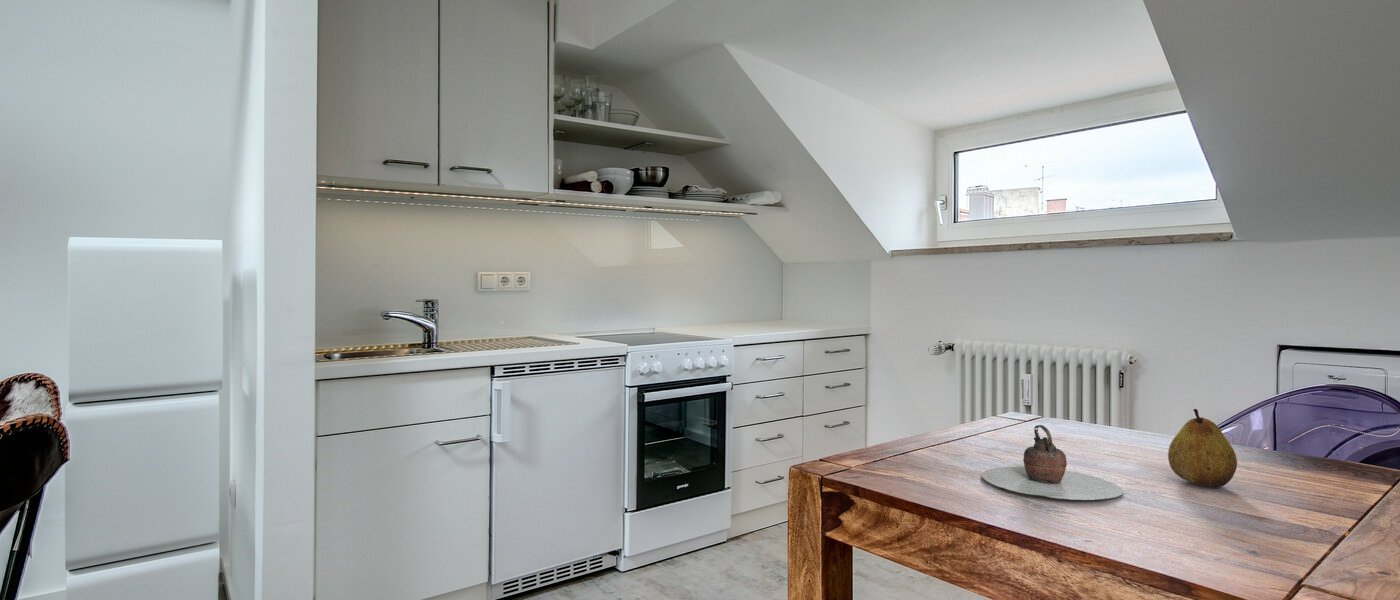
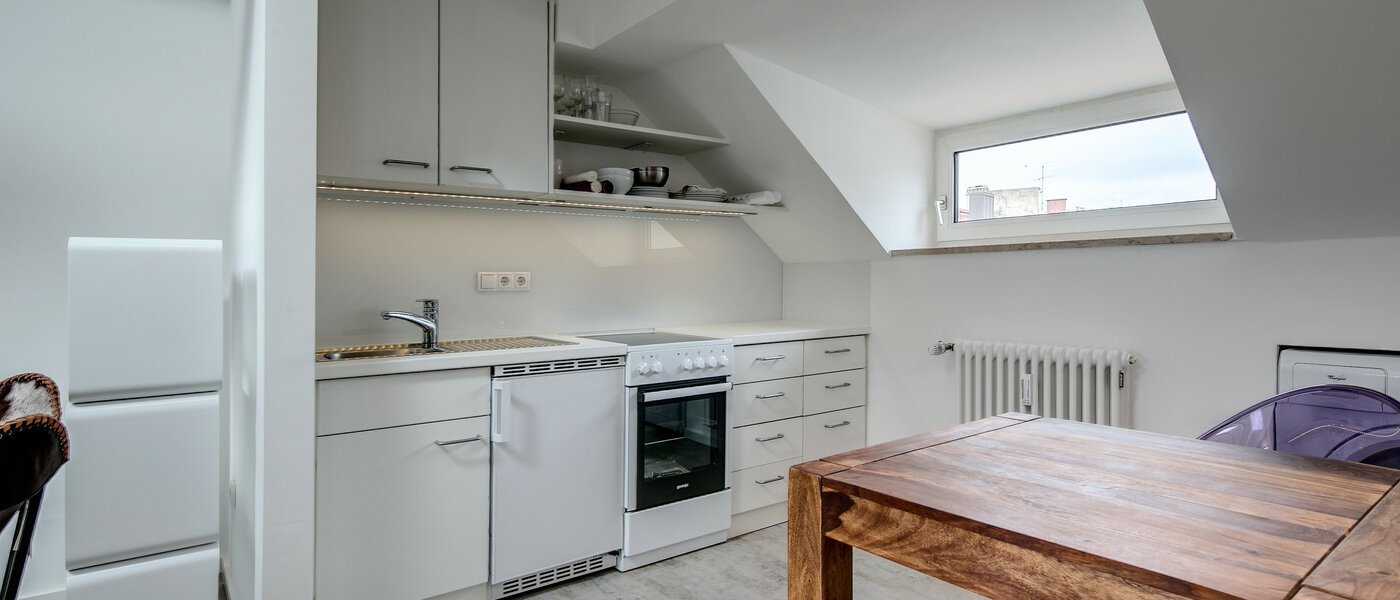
- teapot [981,424,1124,501]
- fruit [1167,408,1238,488]
